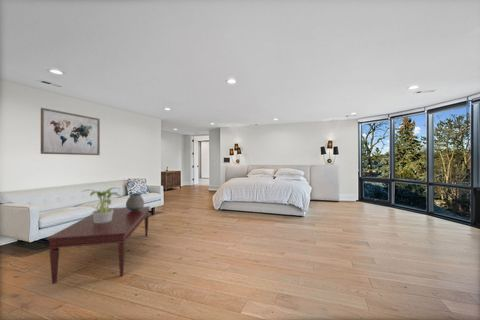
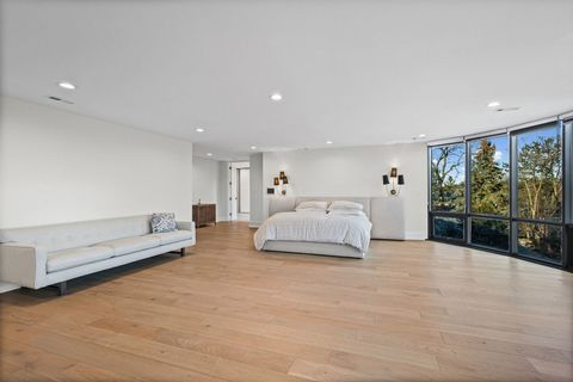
- potted plant [81,187,123,223]
- ceramic pot [125,192,145,211]
- coffee table [45,205,151,285]
- wall art [40,107,101,156]
